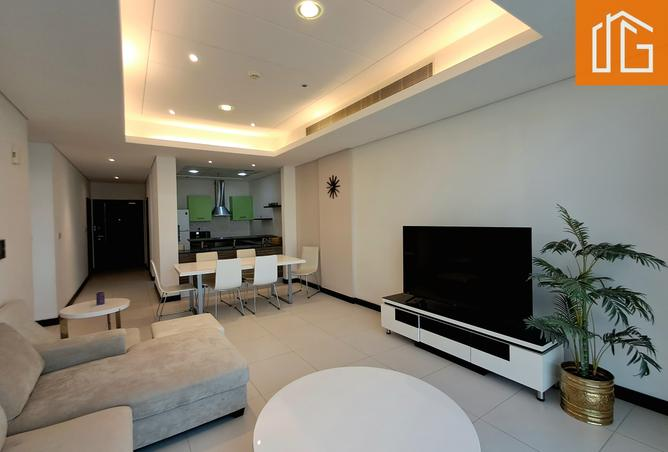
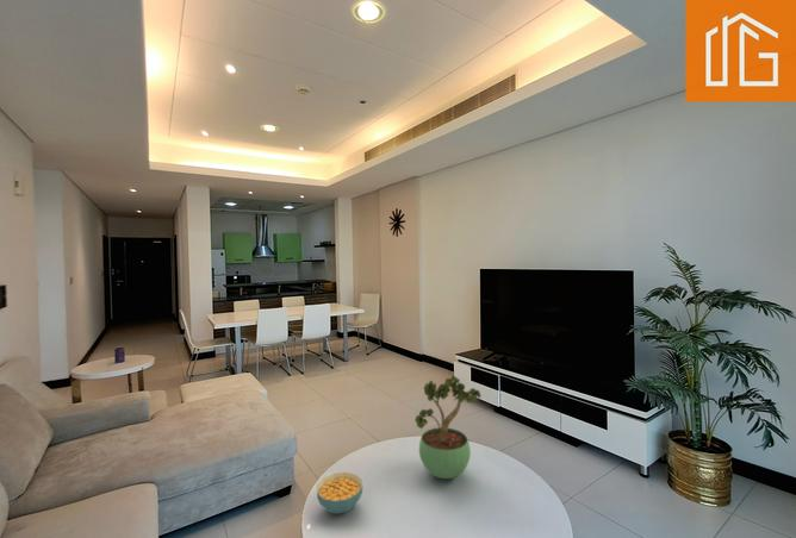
+ cereal bowl [316,471,363,515]
+ potted plant [413,375,481,480]
